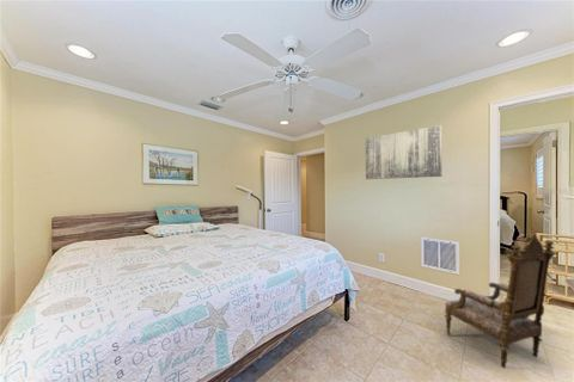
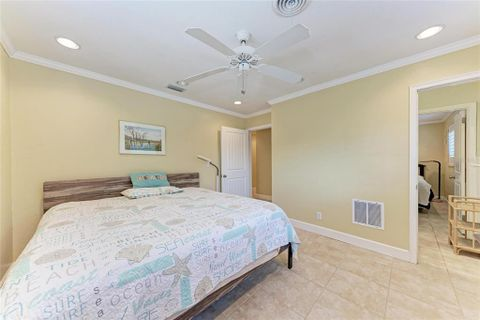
- wall art [365,124,442,180]
- armchair [444,232,558,369]
